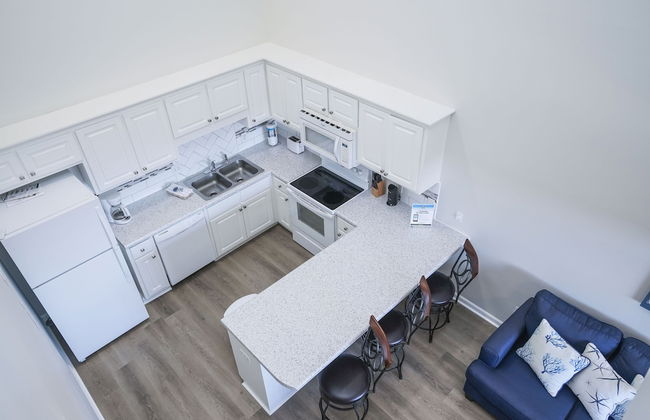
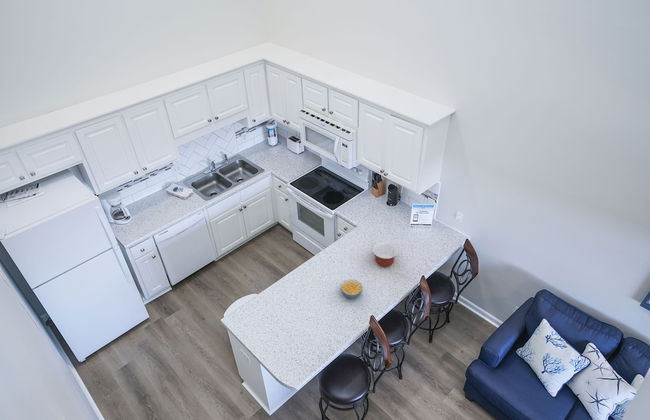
+ cereal bowl [340,279,363,299]
+ mixing bowl [371,241,399,268]
